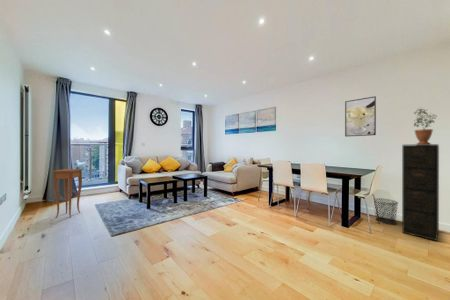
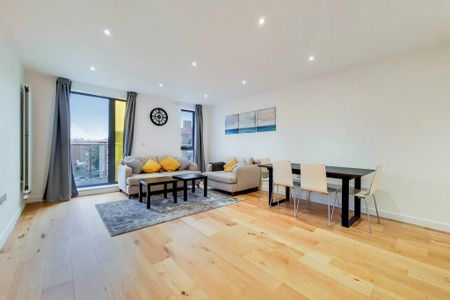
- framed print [344,95,377,138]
- filing cabinet [401,143,440,242]
- waste bin [372,197,399,225]
- potted plant [413,106,438,144]
- side table [51,168,84,219]
